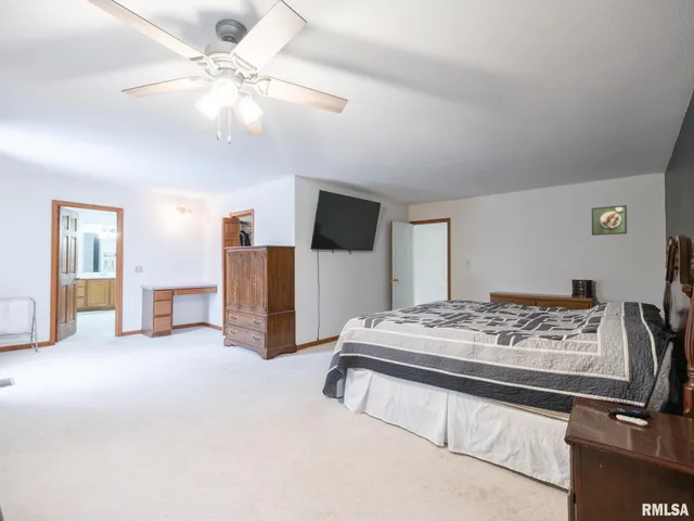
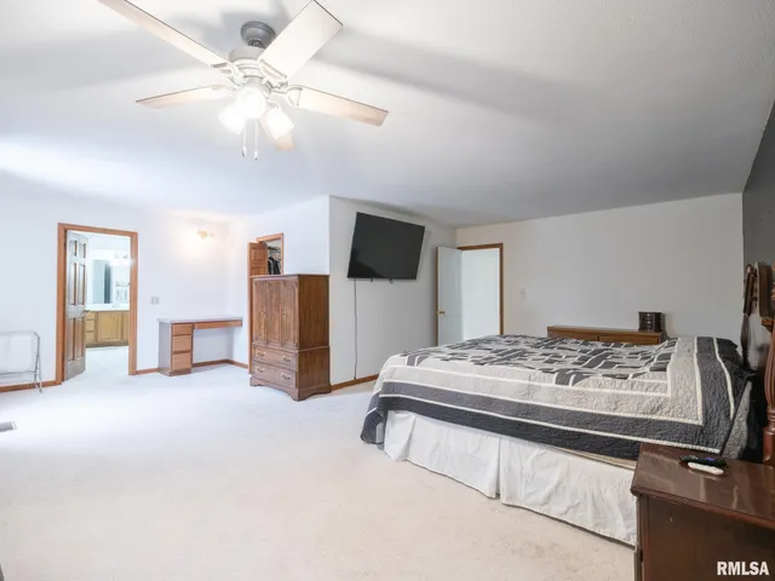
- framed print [591,204,628,237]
